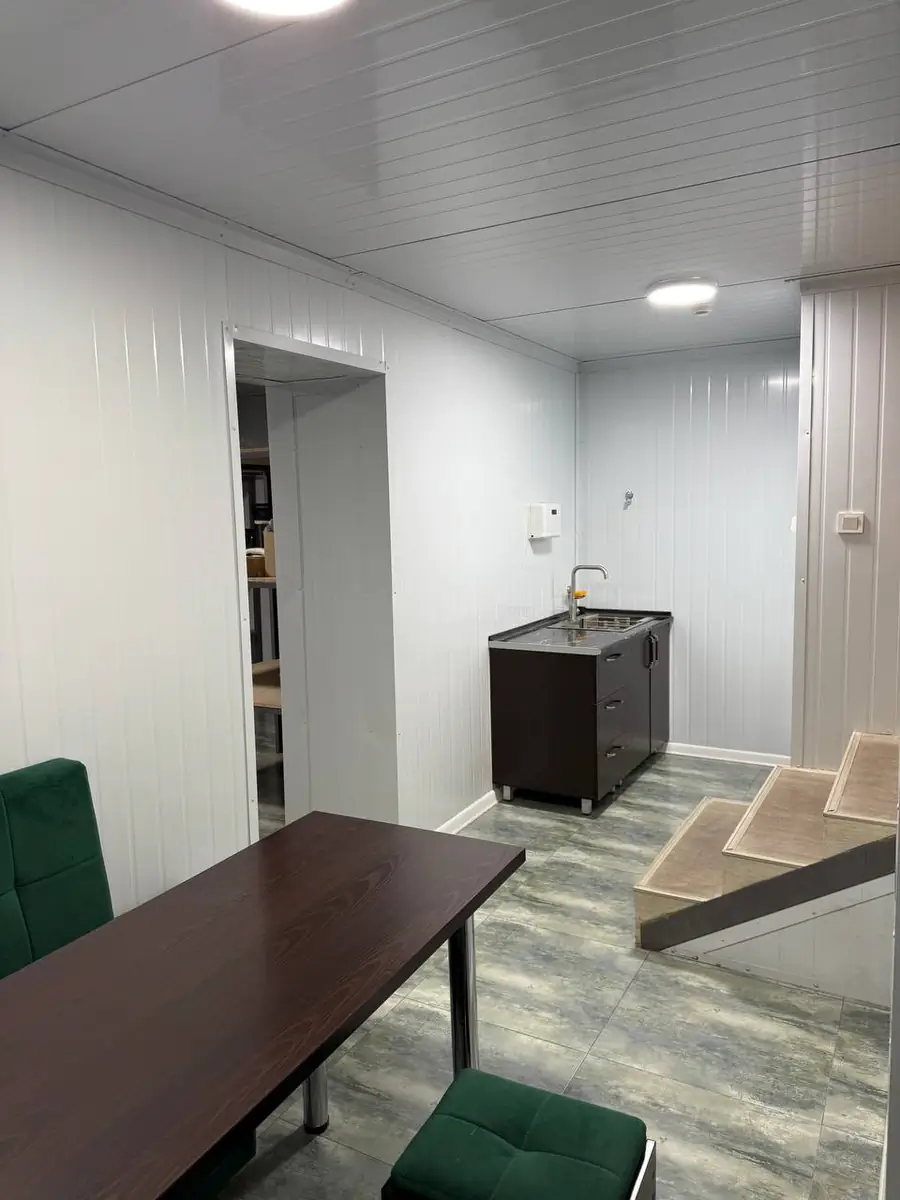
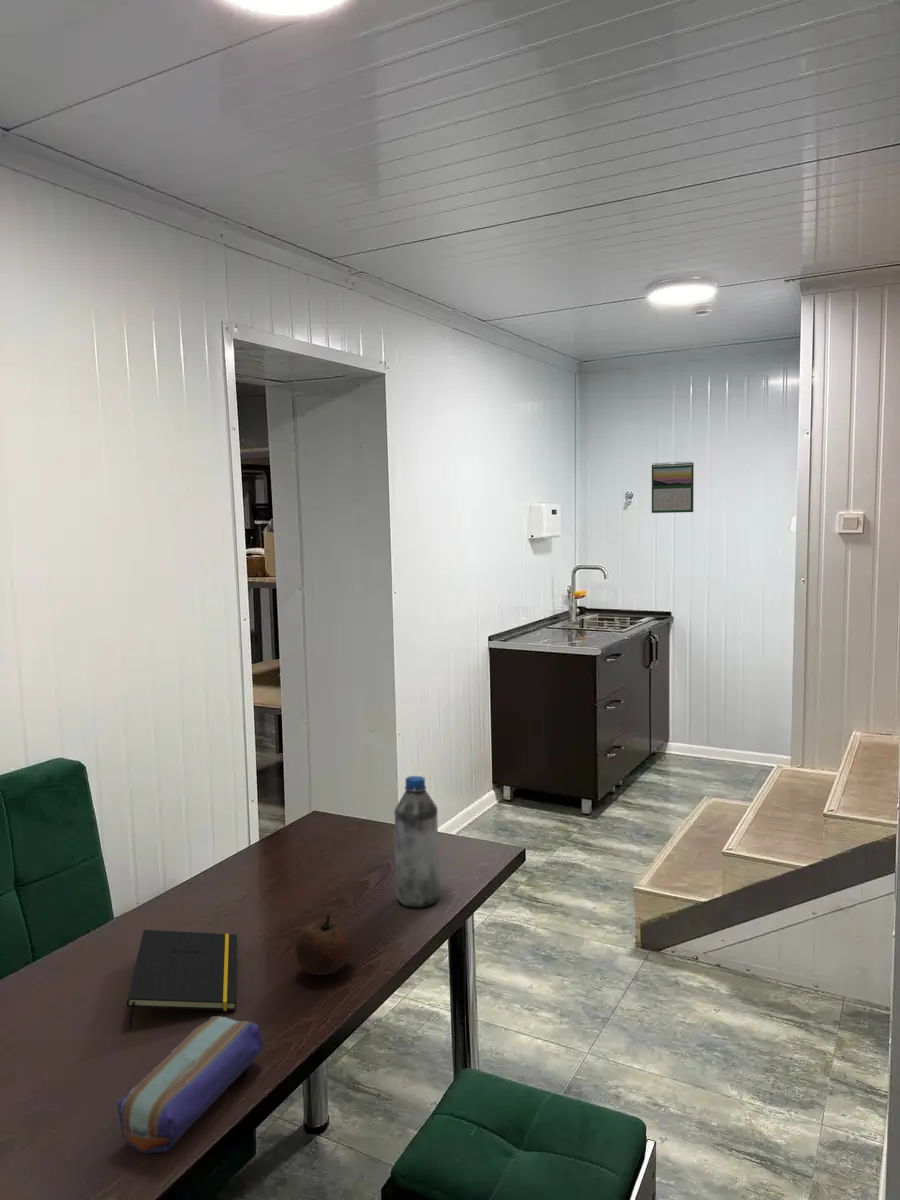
+ calendar [651,461,695,514]
+ fruit [294,914,353,976]
+ pencil case [116,1015,264,1154]
+ water bottle [393,775,441,908]
+ notepad [126,929,238,1030]
